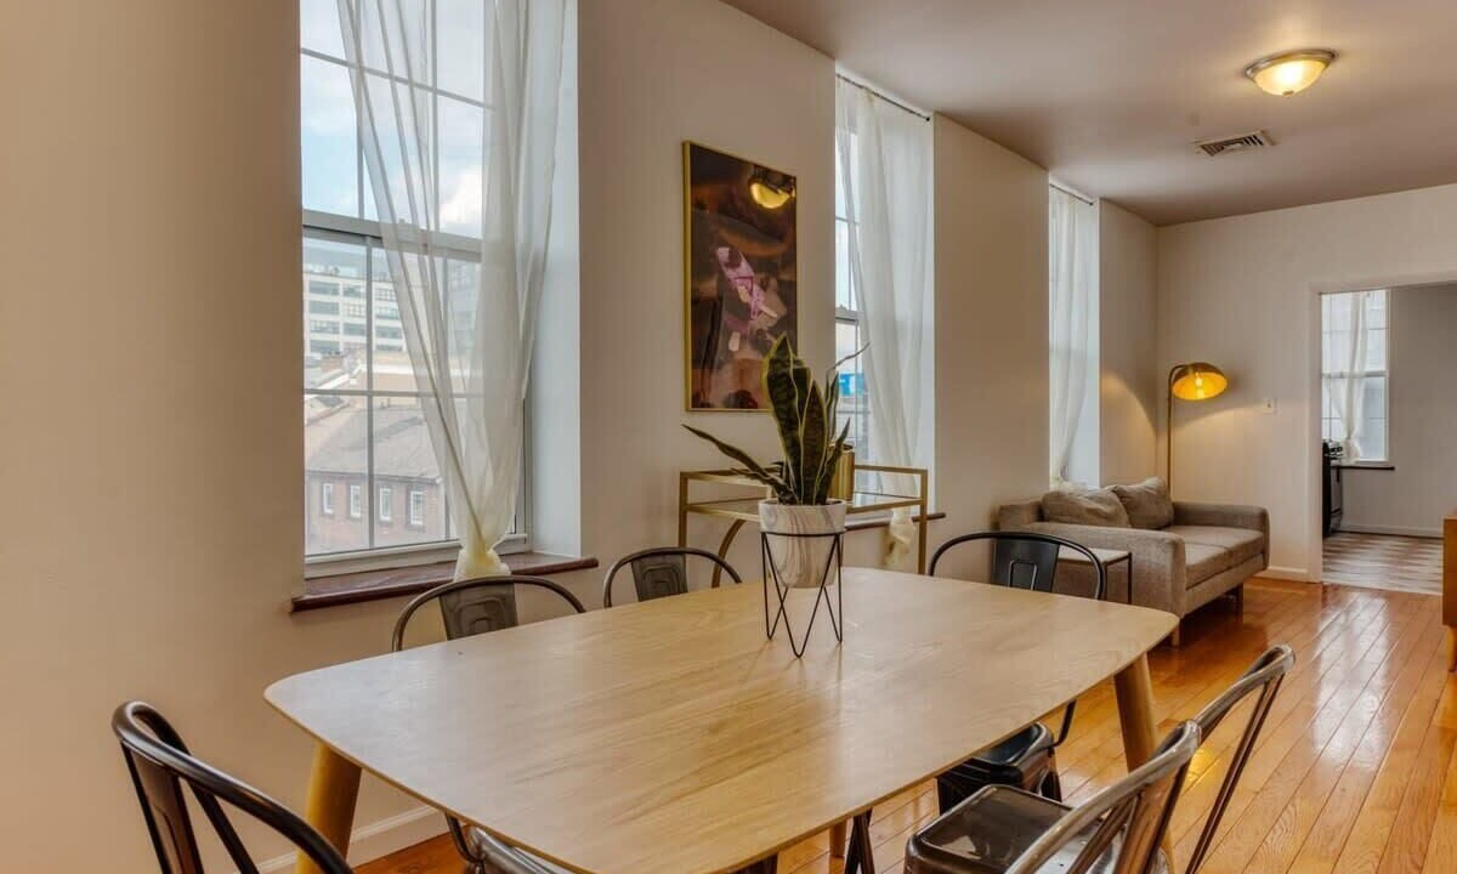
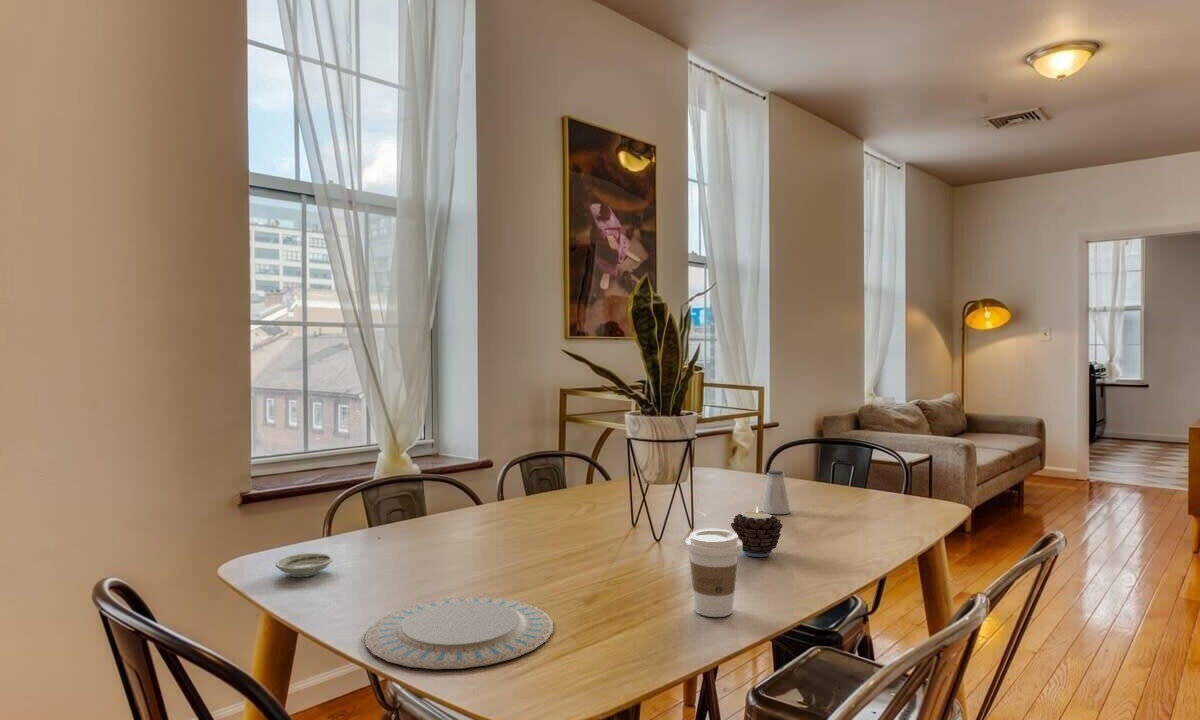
+ candle [730,507,783,558]
+ coffee cup [684,528,743,618]
+ saltshaker [760,469,791,515]
+ chinaware [364,596,554,670]
+ saucer [274,552,334,578]
